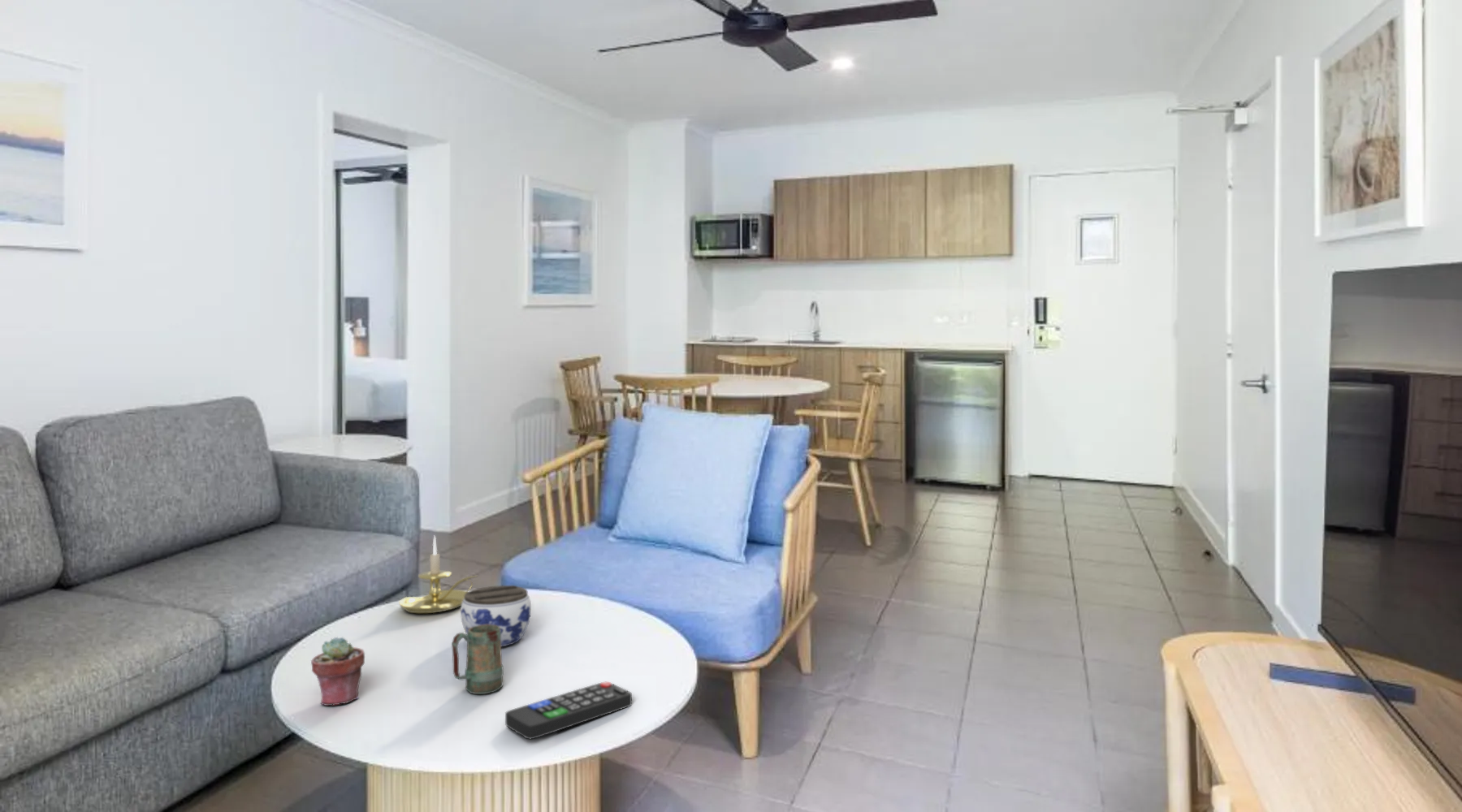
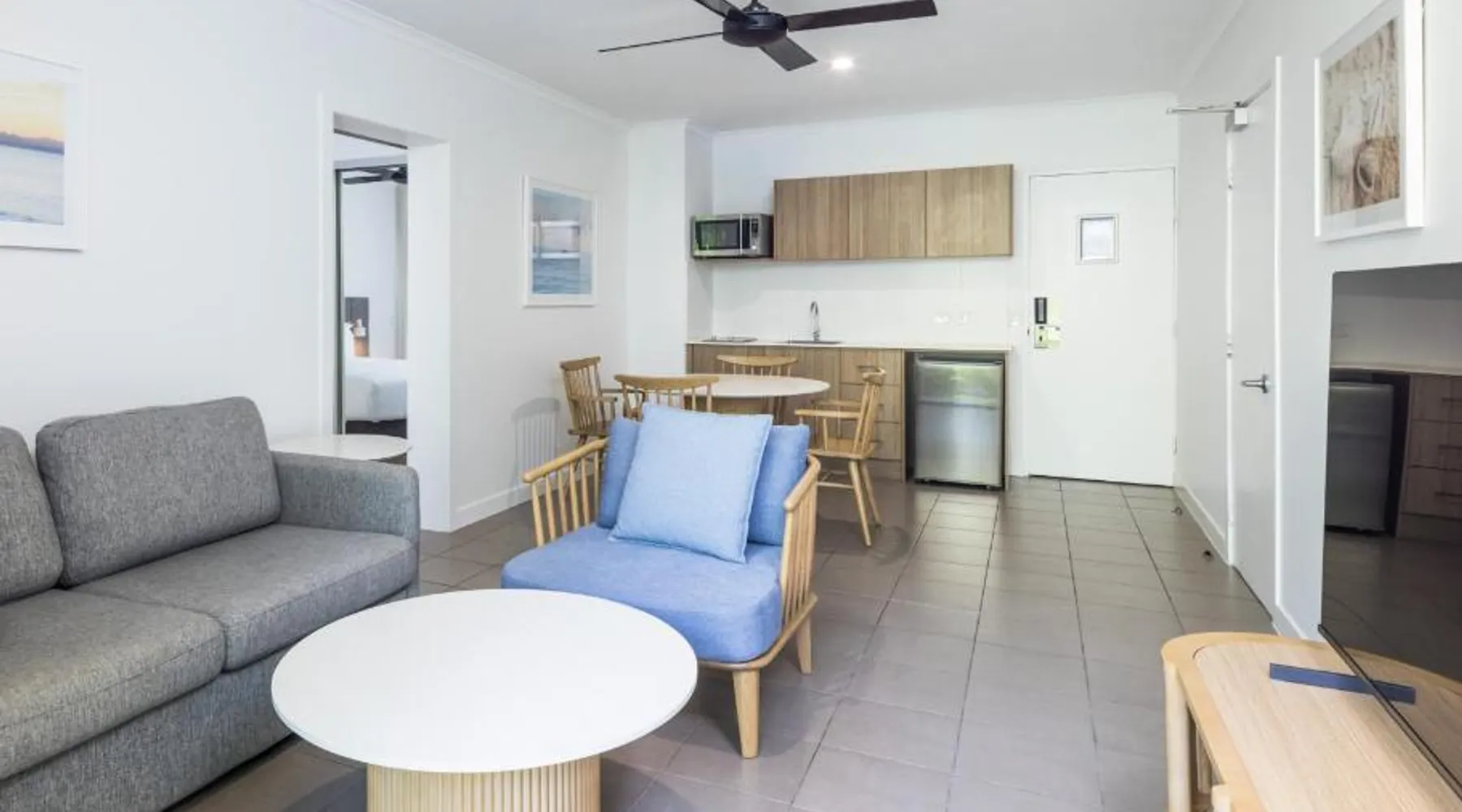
- candle holder [398,534,478,614]
- mug [451,624,504,695]
- remote control [504,681,633,741]
- potted succulent [310,636,365,706]
- jar [460,585,532,647]
